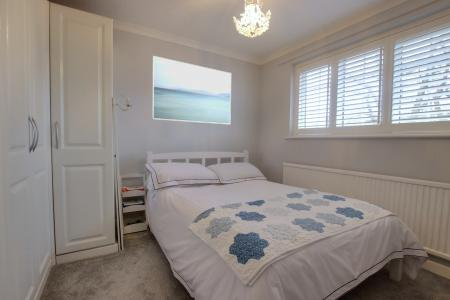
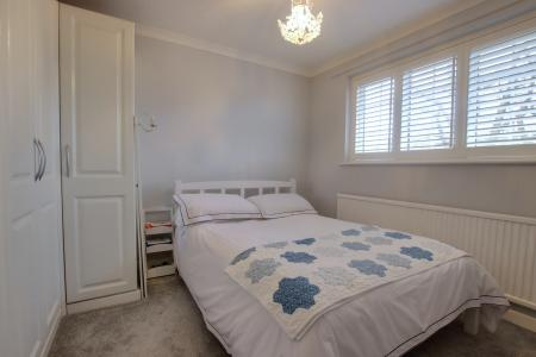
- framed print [151,55,232,125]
